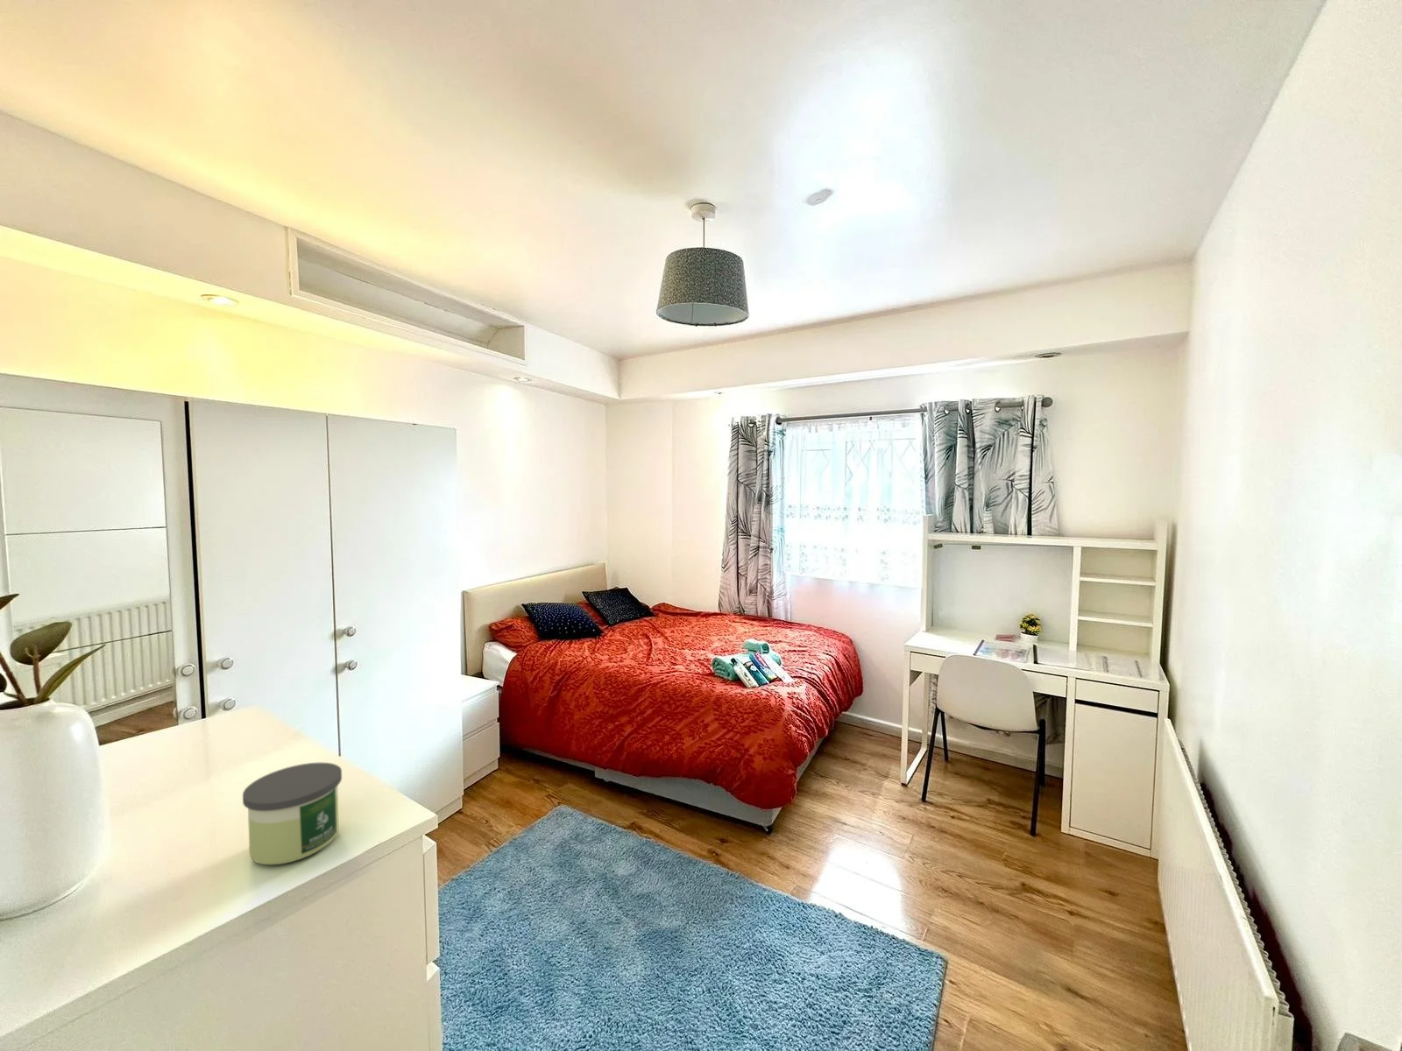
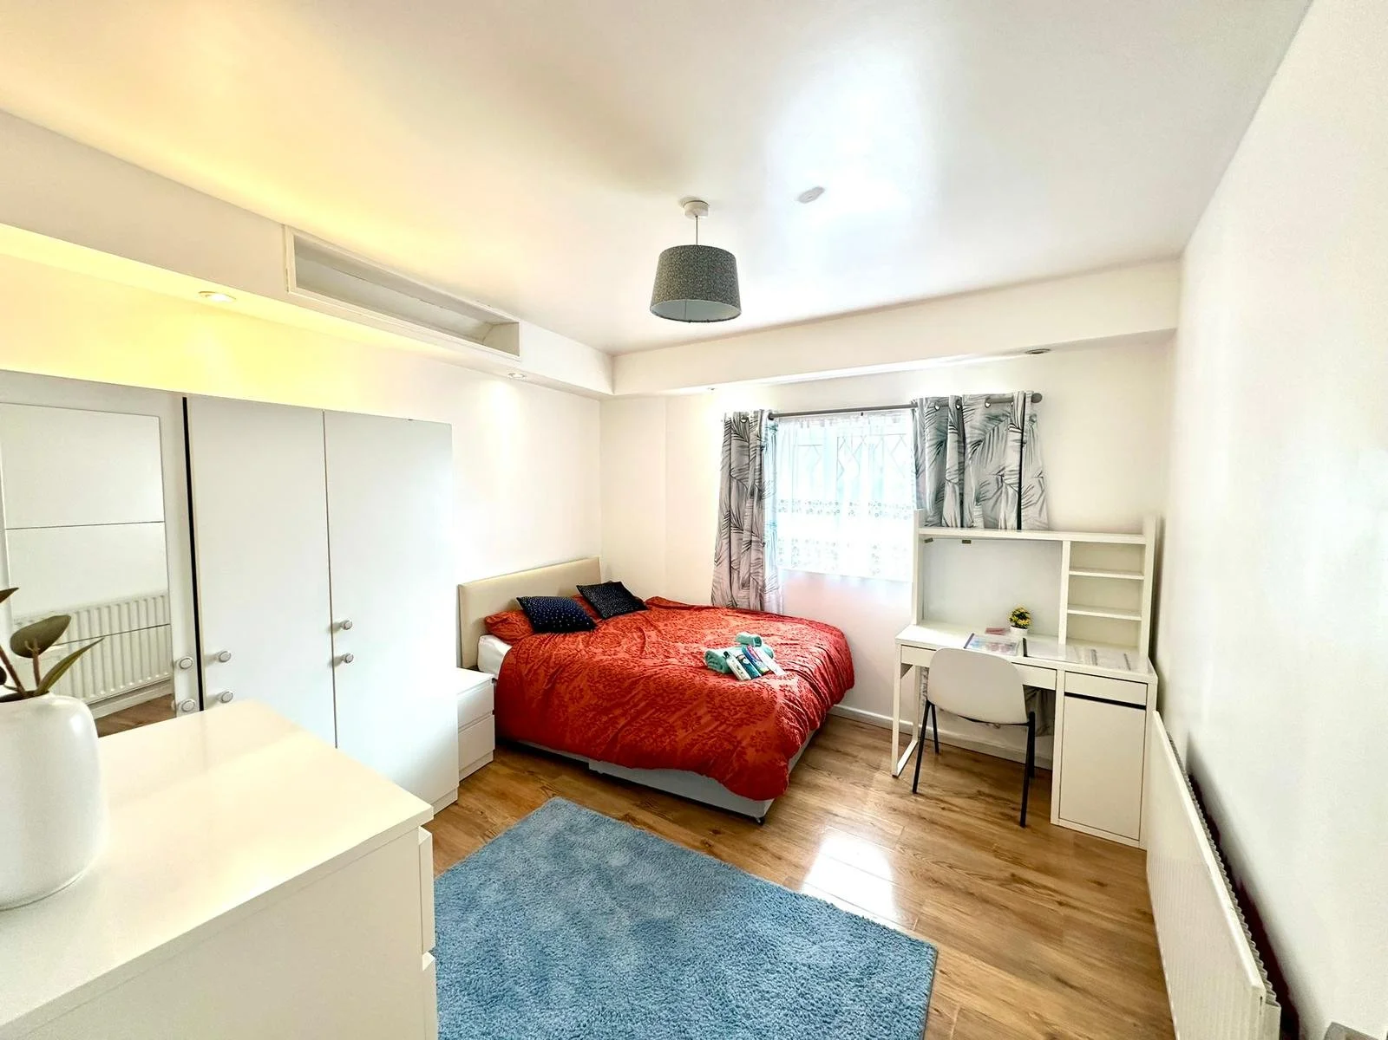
- candle [242,762,342,866]
